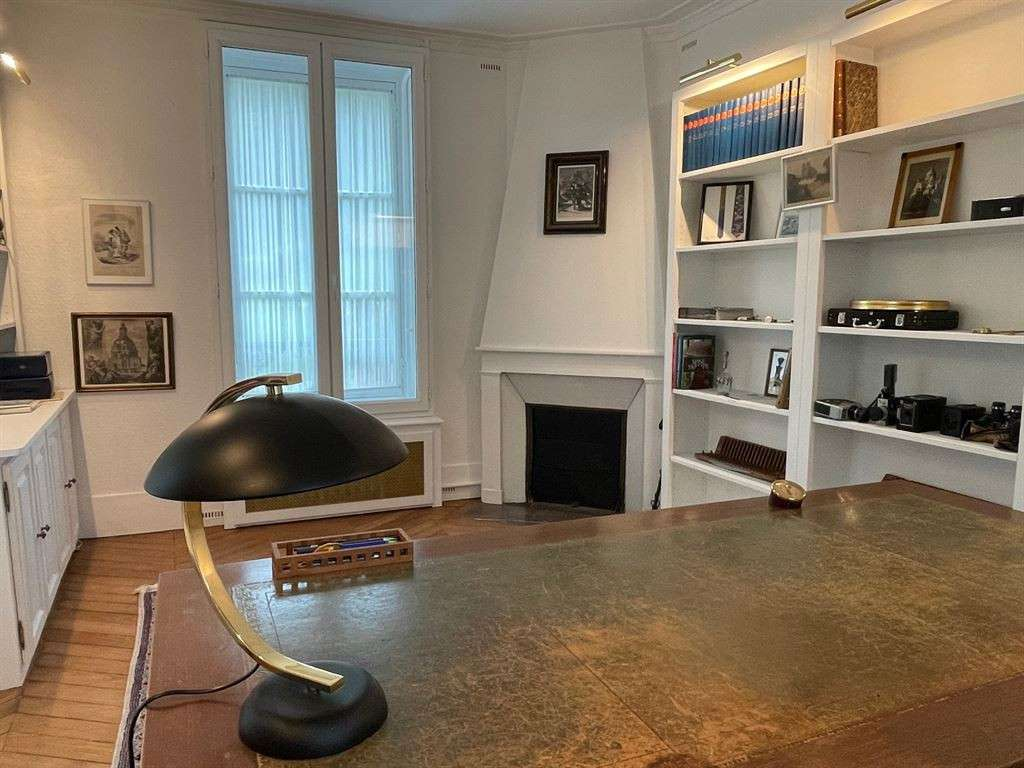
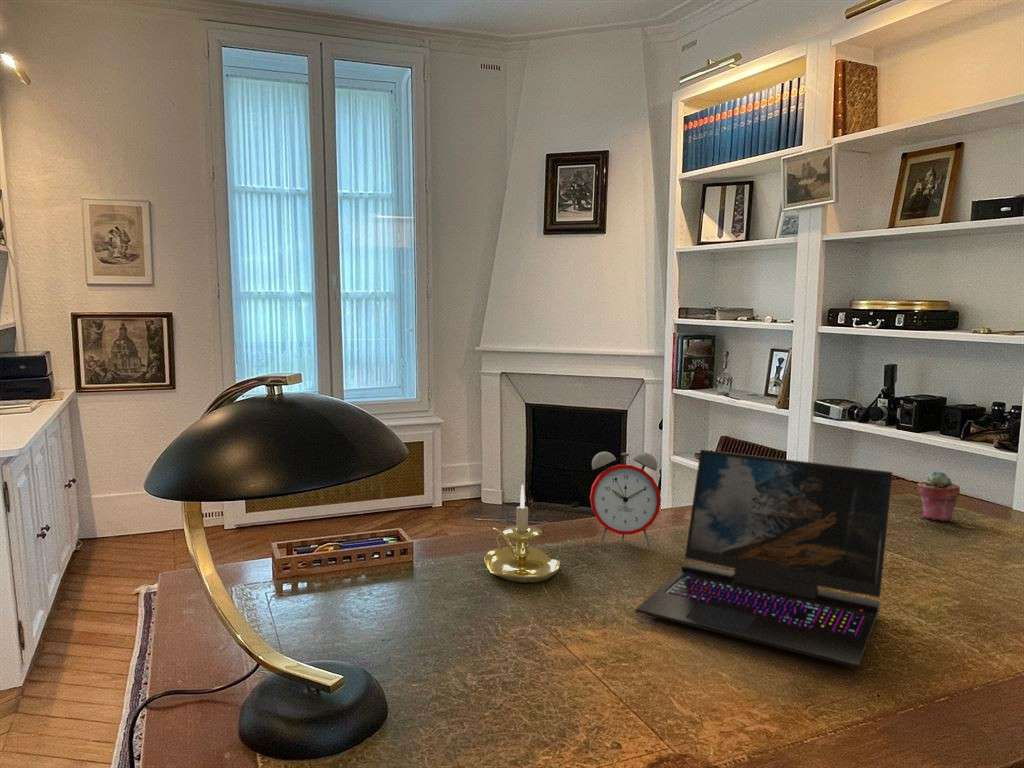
+ candle holder [483,484,561,584]
+ laptop [635,449,894,669]
+ potted succulent [917,470,961,522]
+ alarm clock [589,451,662,549]
